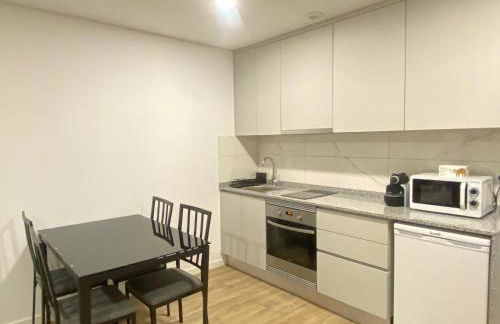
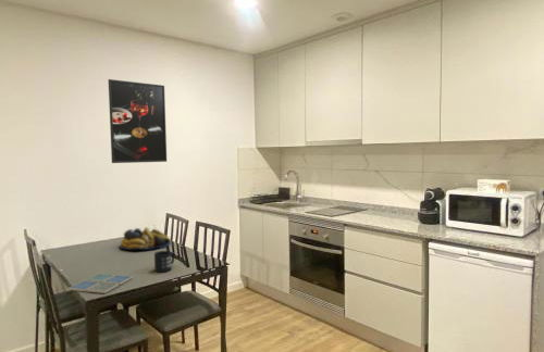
+ drink coaster [67,273,134,294]
+ mug [153,250,175,274]
+ fruit bowl [119,226,172,251]
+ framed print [108,78,168,164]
